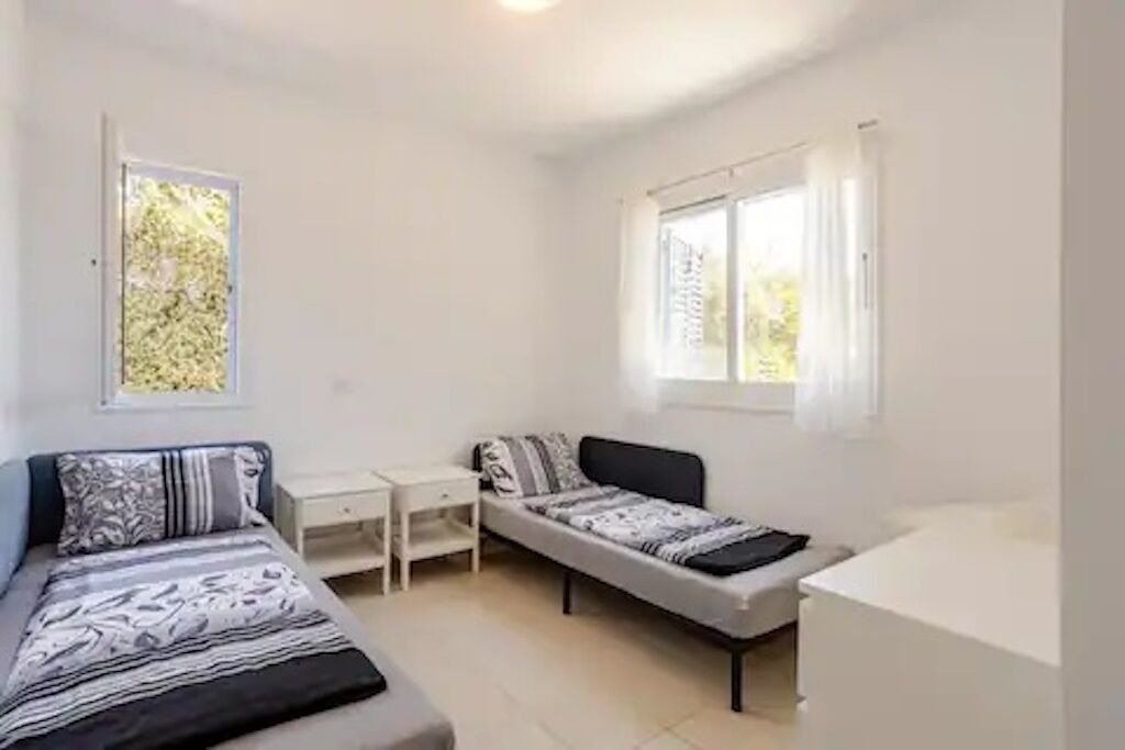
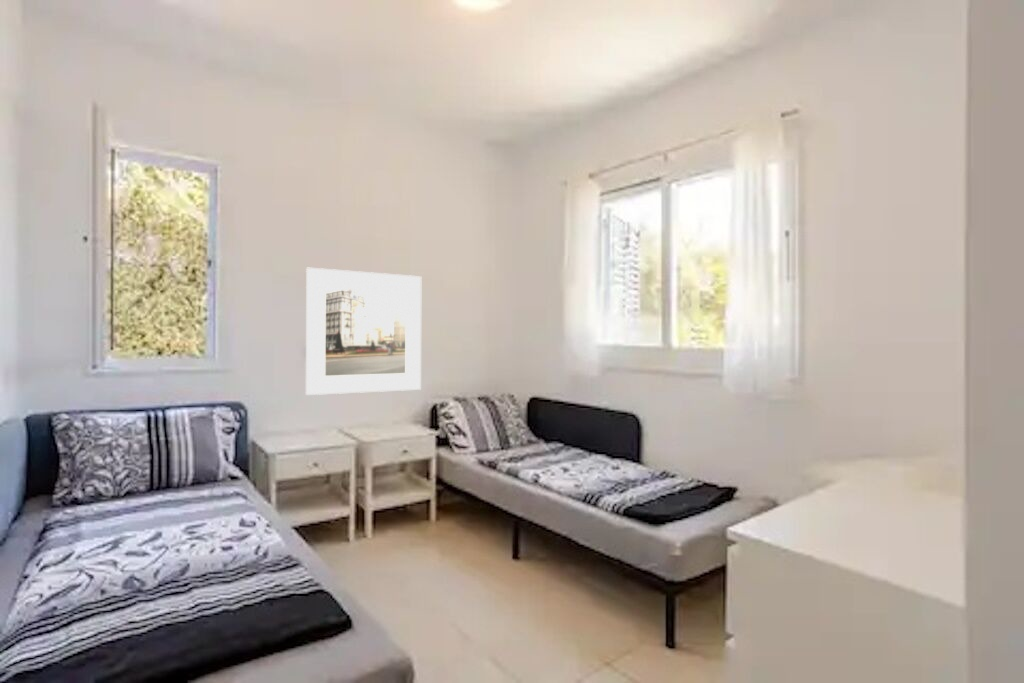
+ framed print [305,267,422,396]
